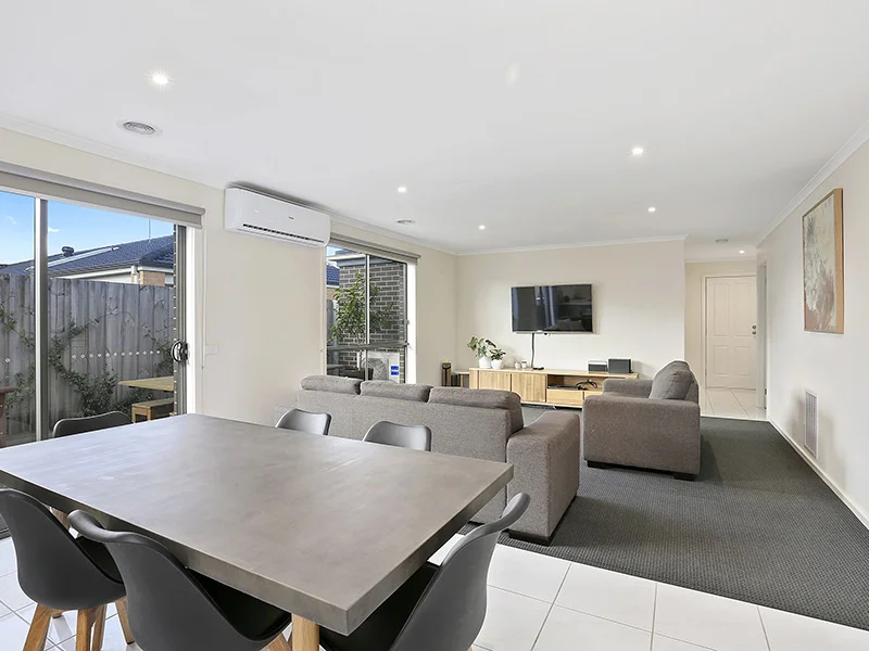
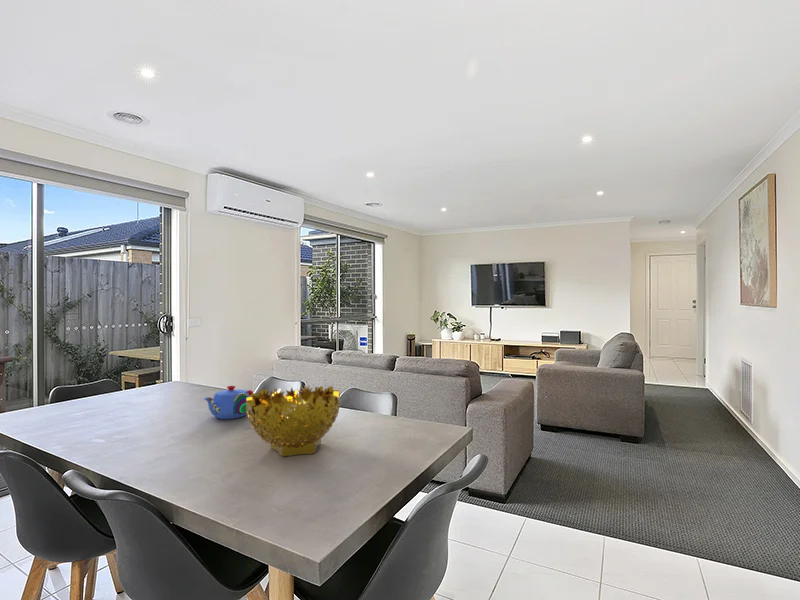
+ teapot [203,385,254,420]
+ decorative bowl [246,384,341,458]
